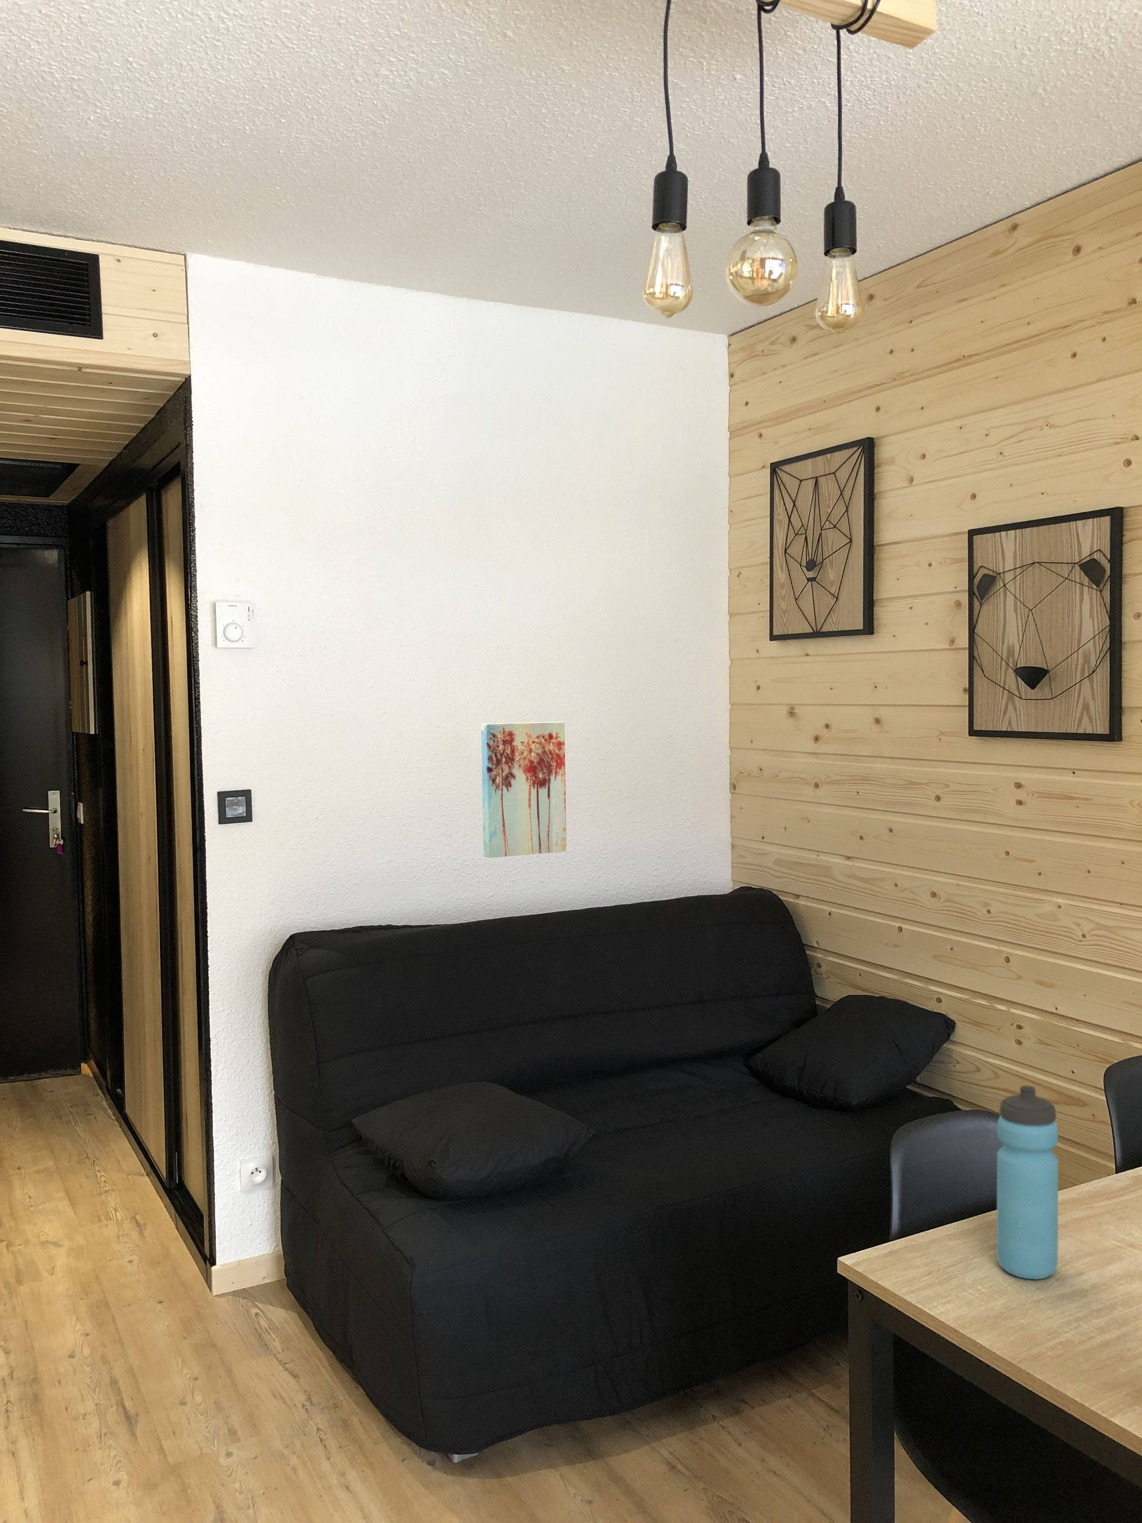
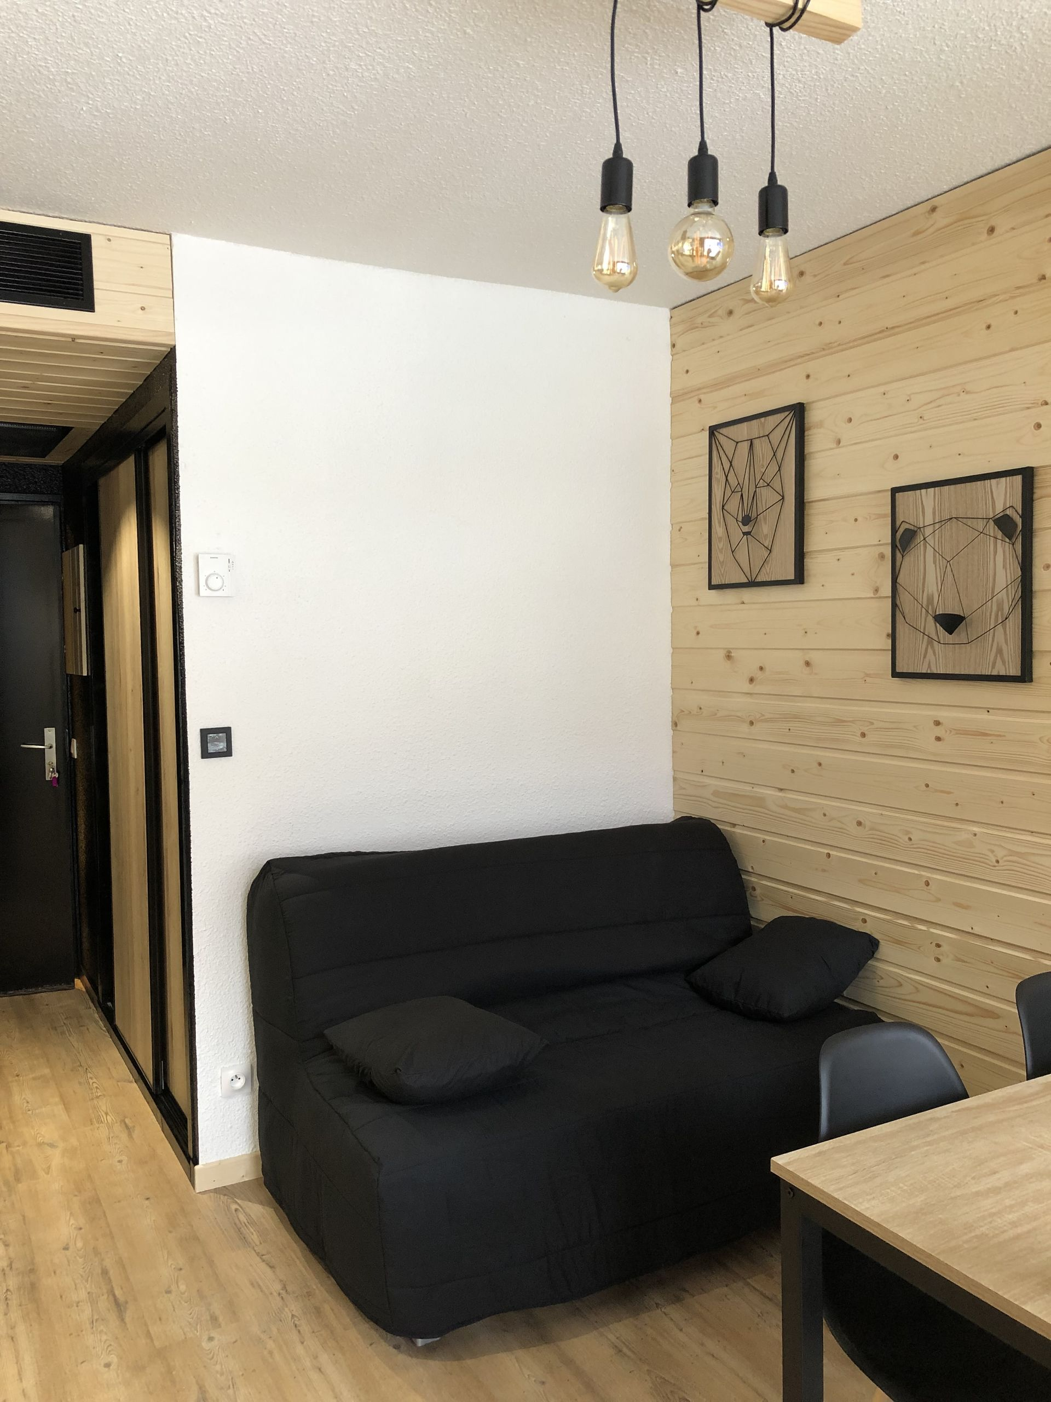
- water bottle [997,1085,1059,1281]
- wall art [481,721,567,859]
